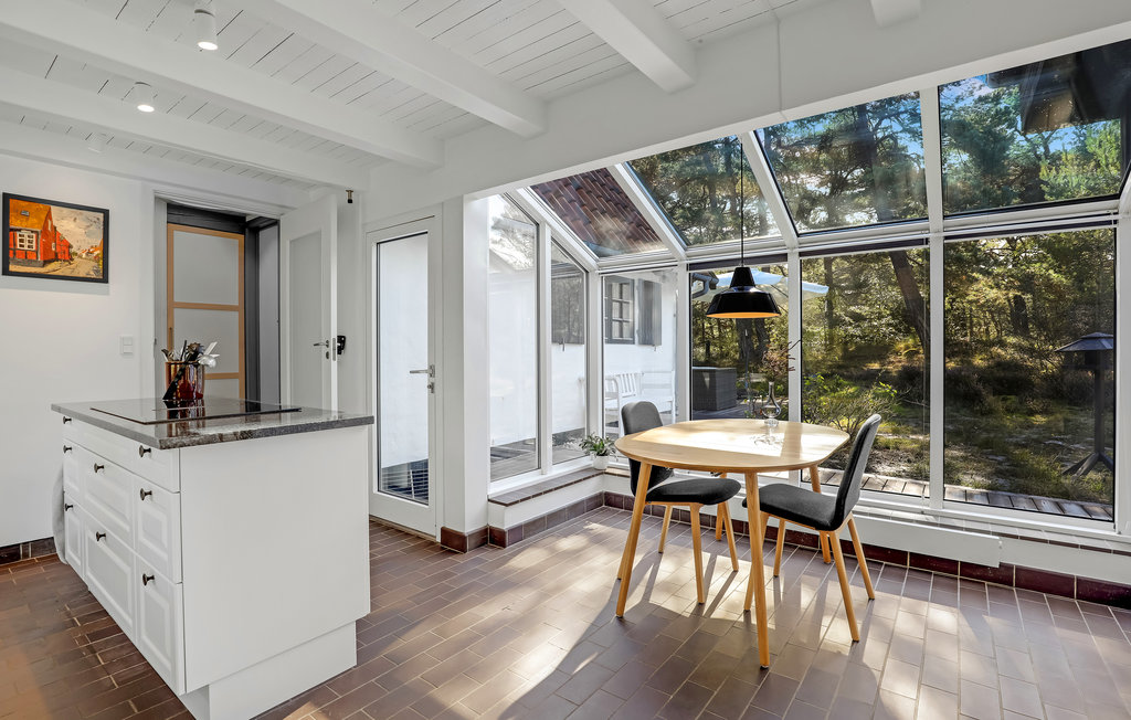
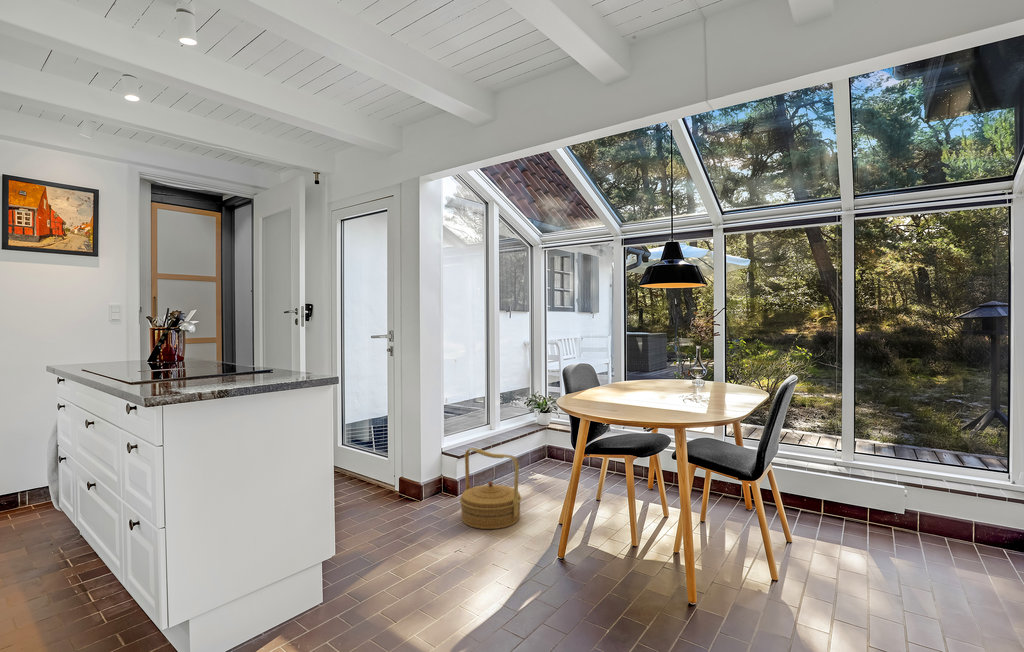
+ woven basket [459,447,522,530]
